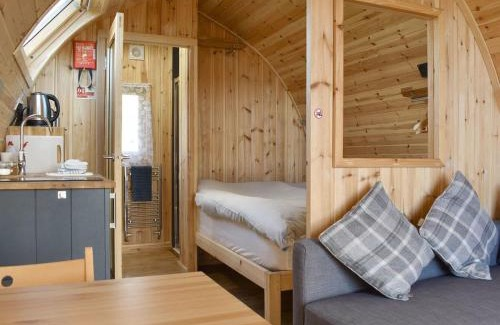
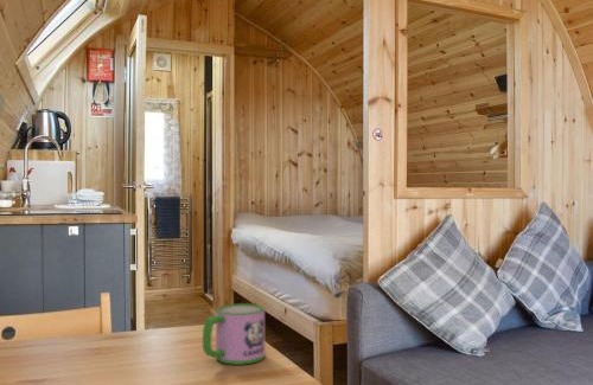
+ mug [202,302,266,366]
